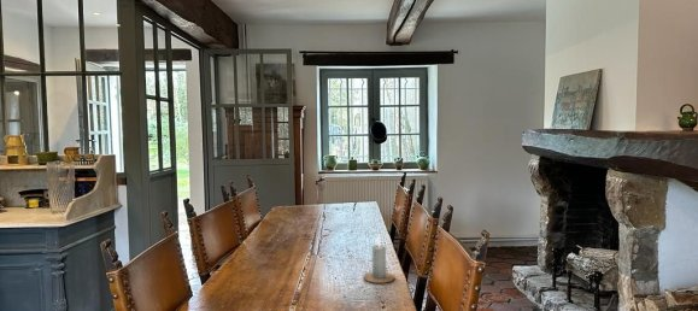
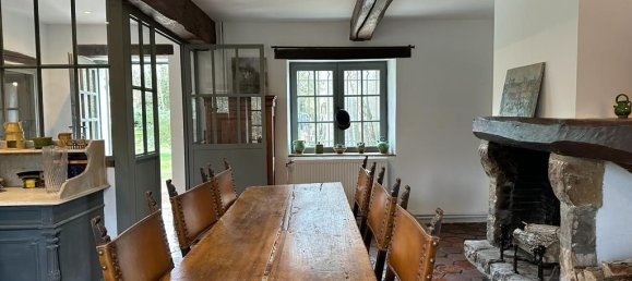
- candle [362,233,397,284]
